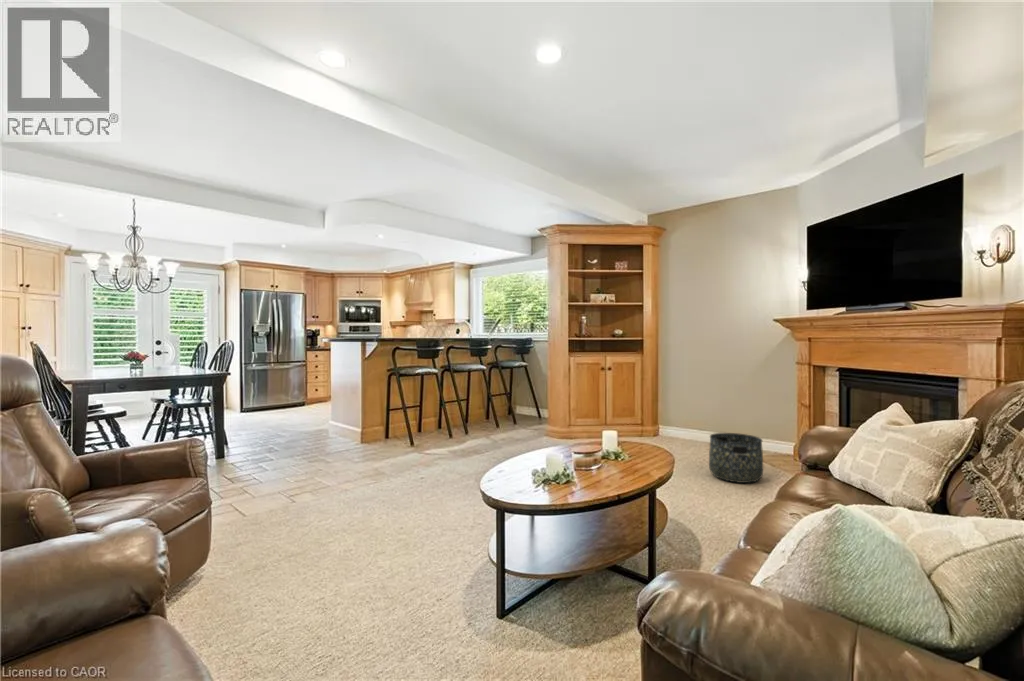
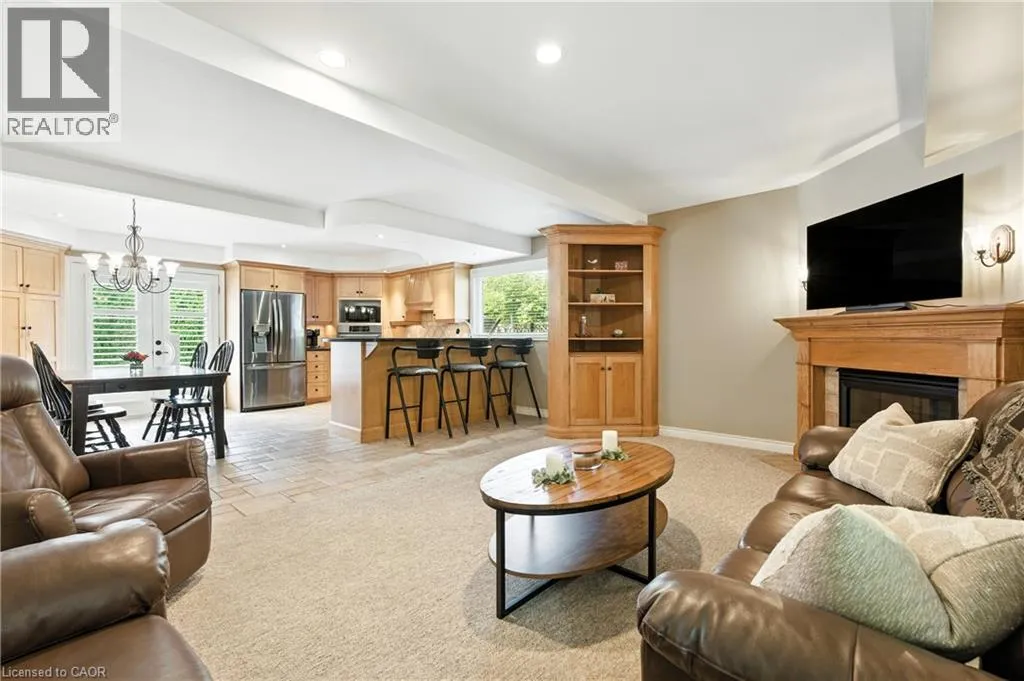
- basket [708,432,764,484]
